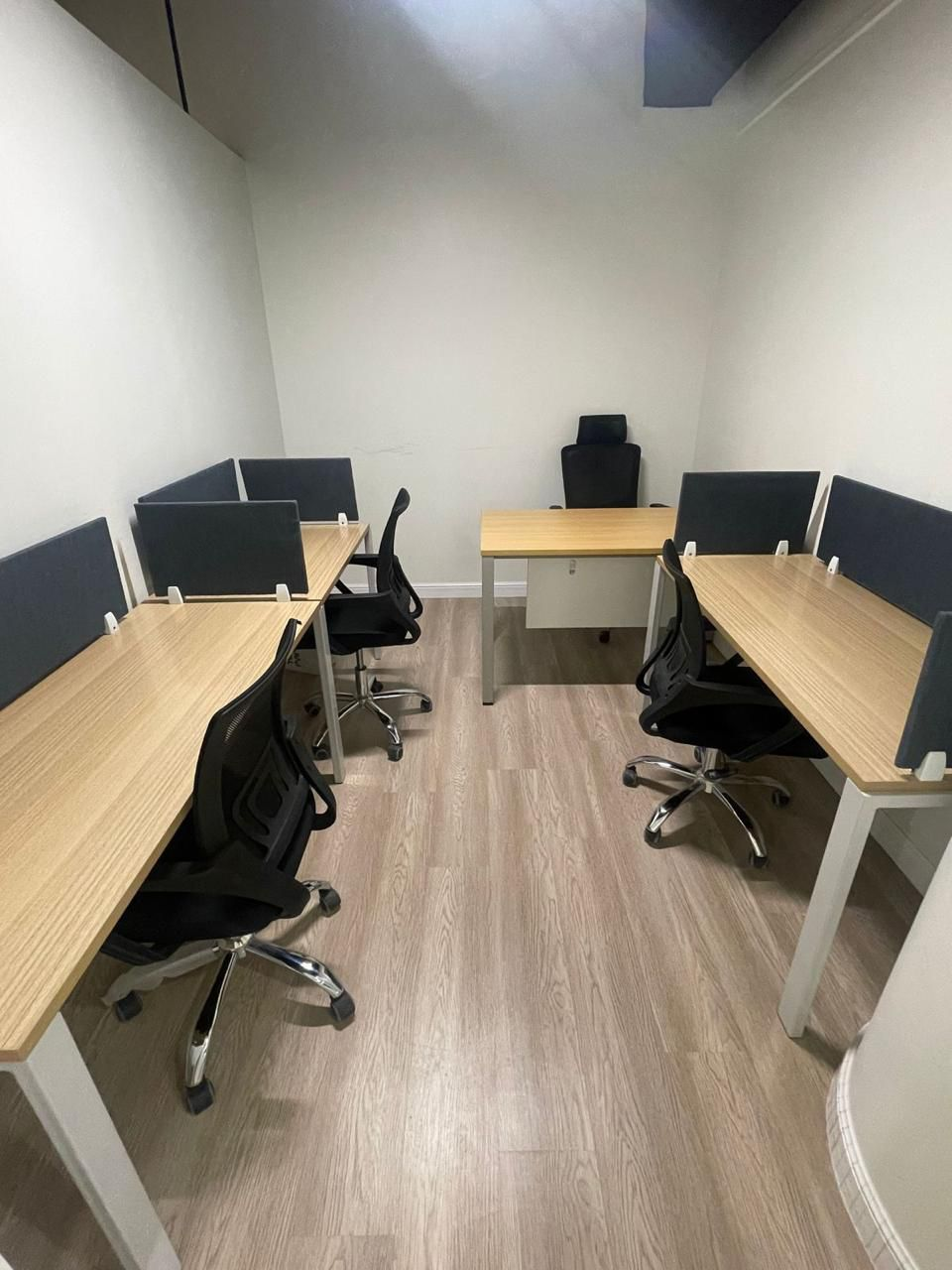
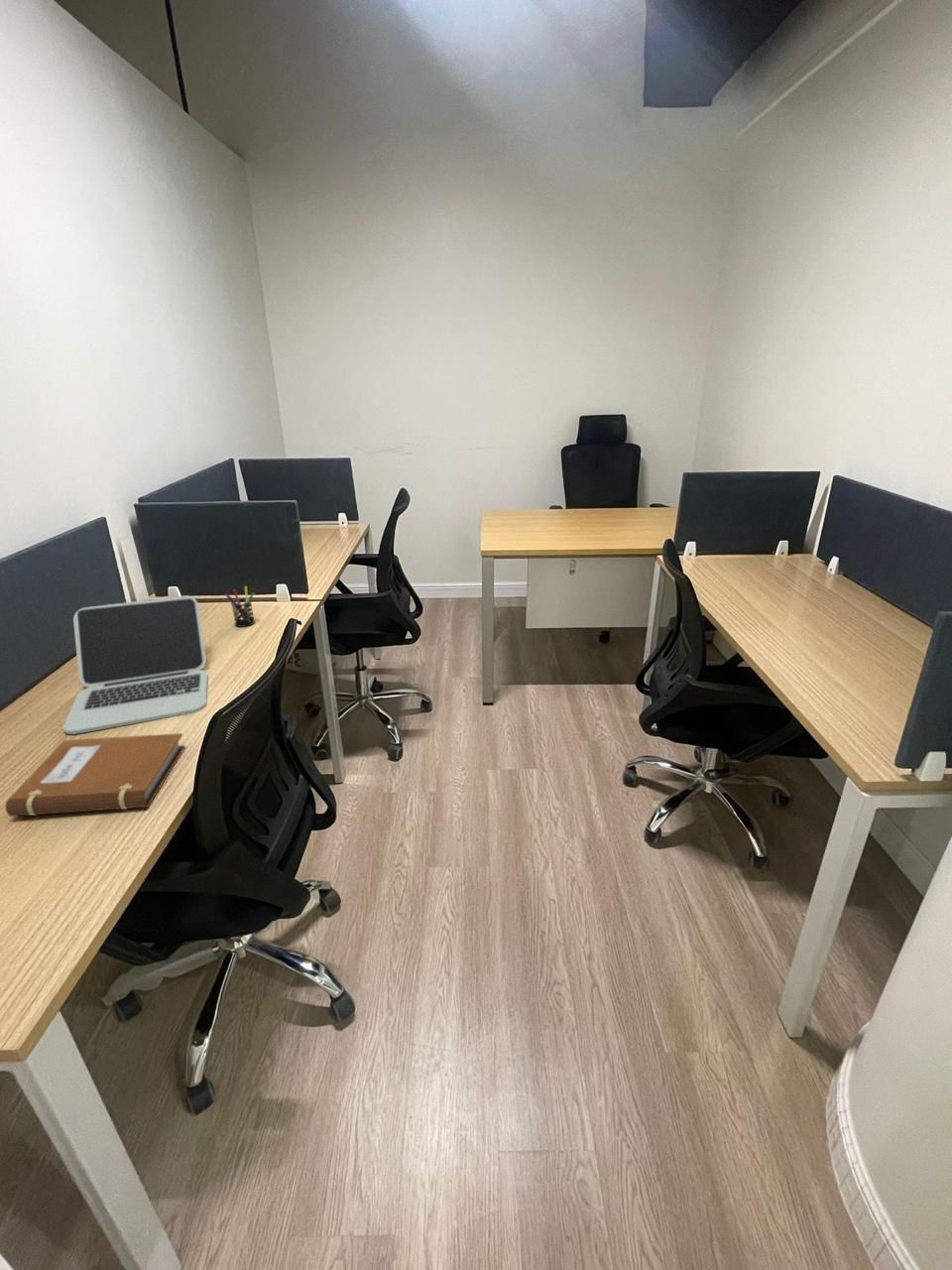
+ pen holder [224,585,256,628]
+ notebook [5,732,186,818]
+ laptop [62,594,209,735]
